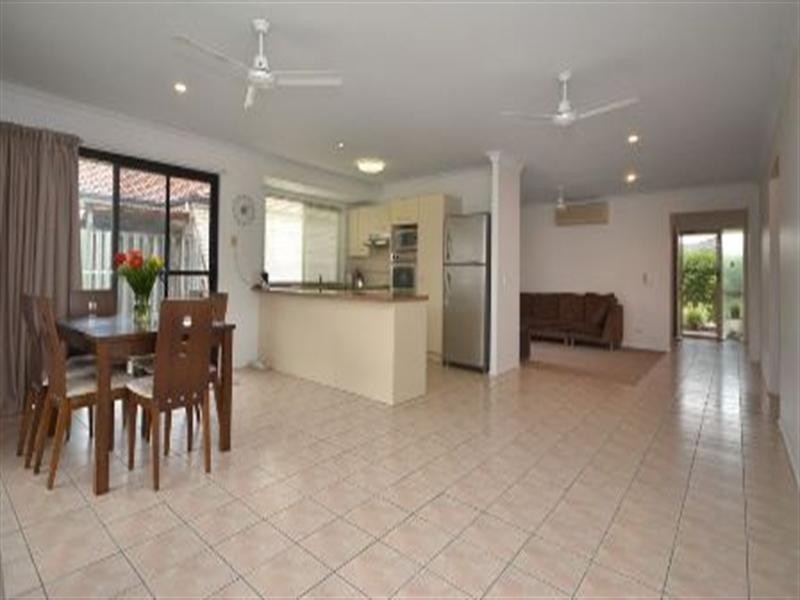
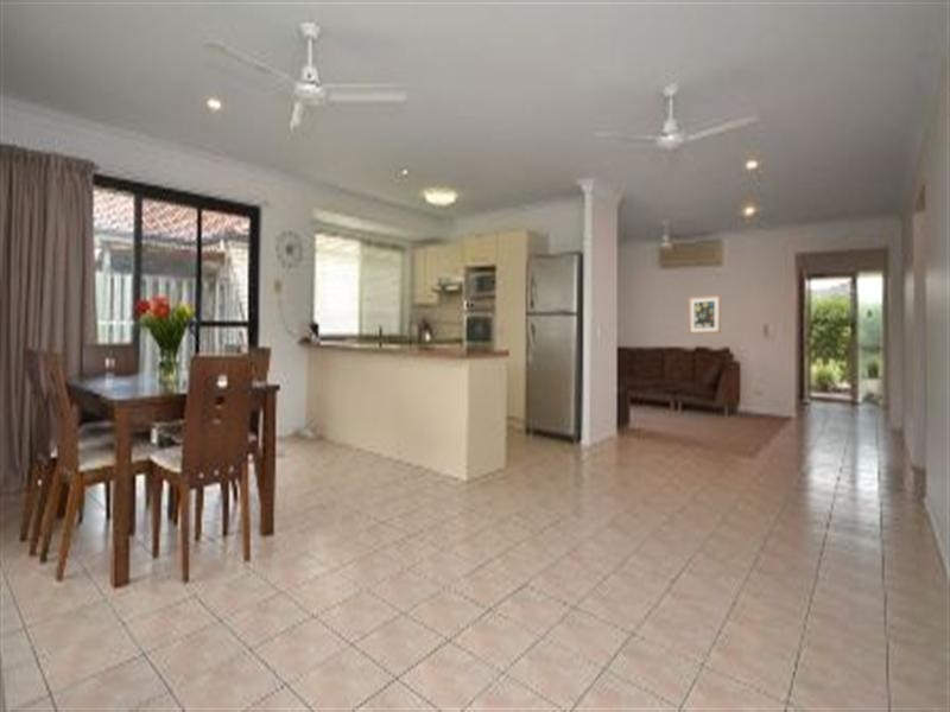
+ wall art [688,294,722,335]
